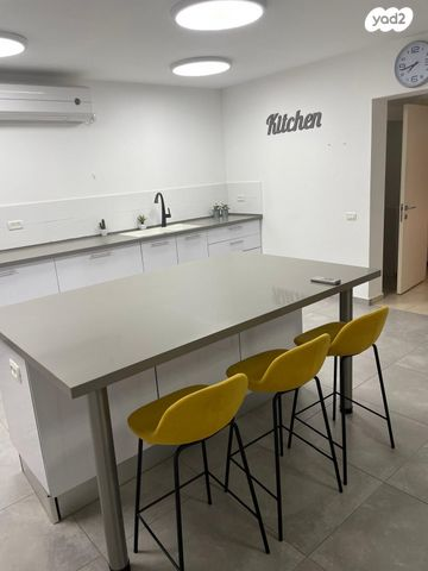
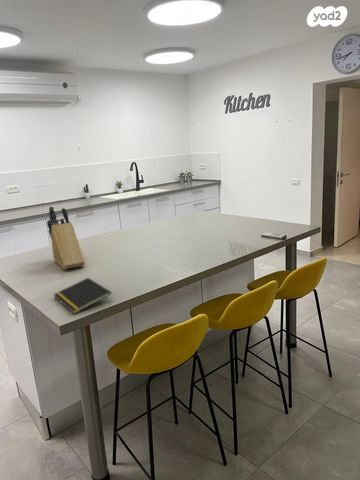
+ notepad [53,277,113,315]
+ knife block [46,205,86,270]
